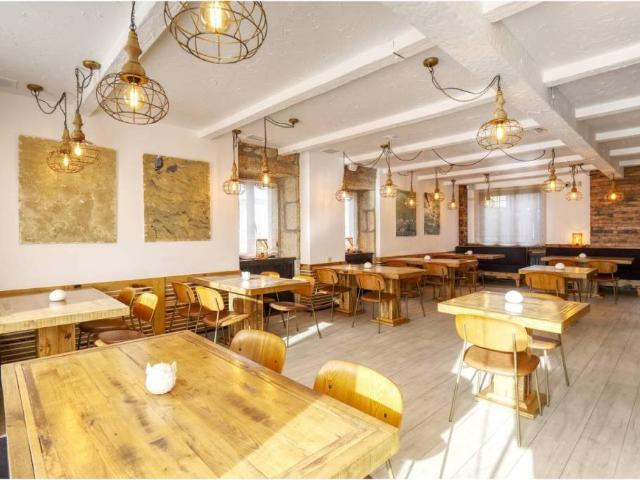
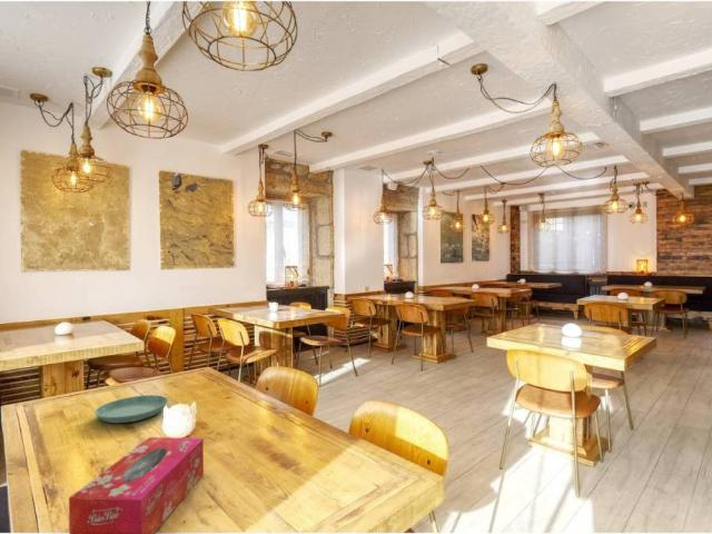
+ tissue box [68,436,205,534]
+ saucer [95,394,169,424]
